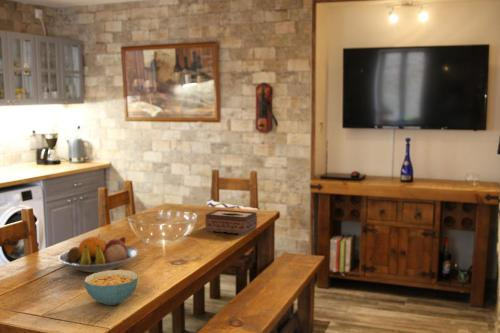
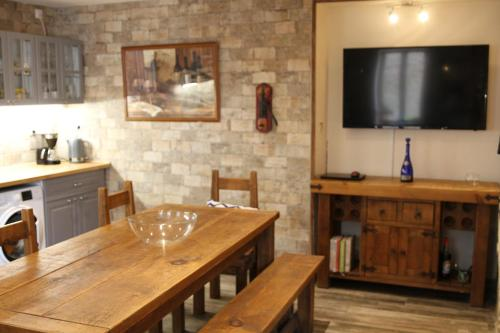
- tissue box [204,209,258,236]
- cereal bowl [83,269,139,306]
- fruit bowl [57,234,139,274]
